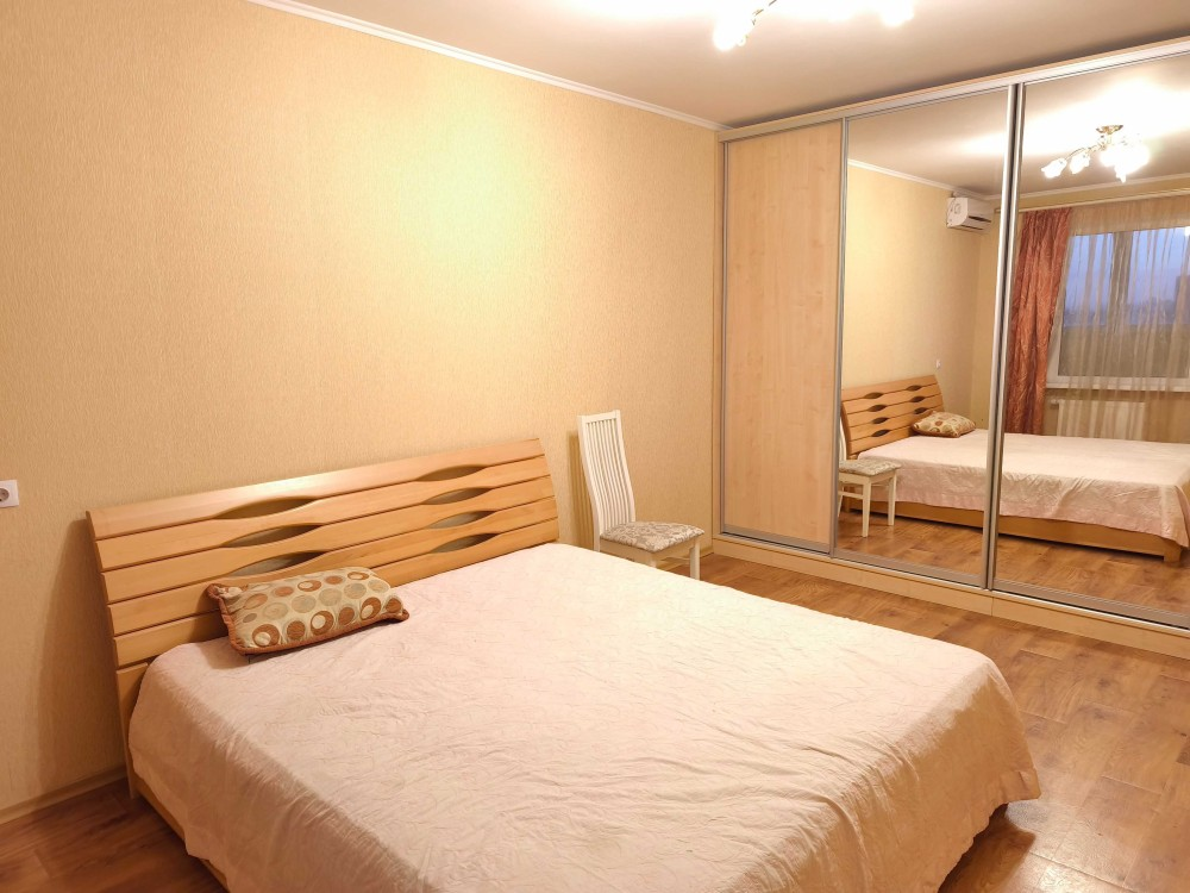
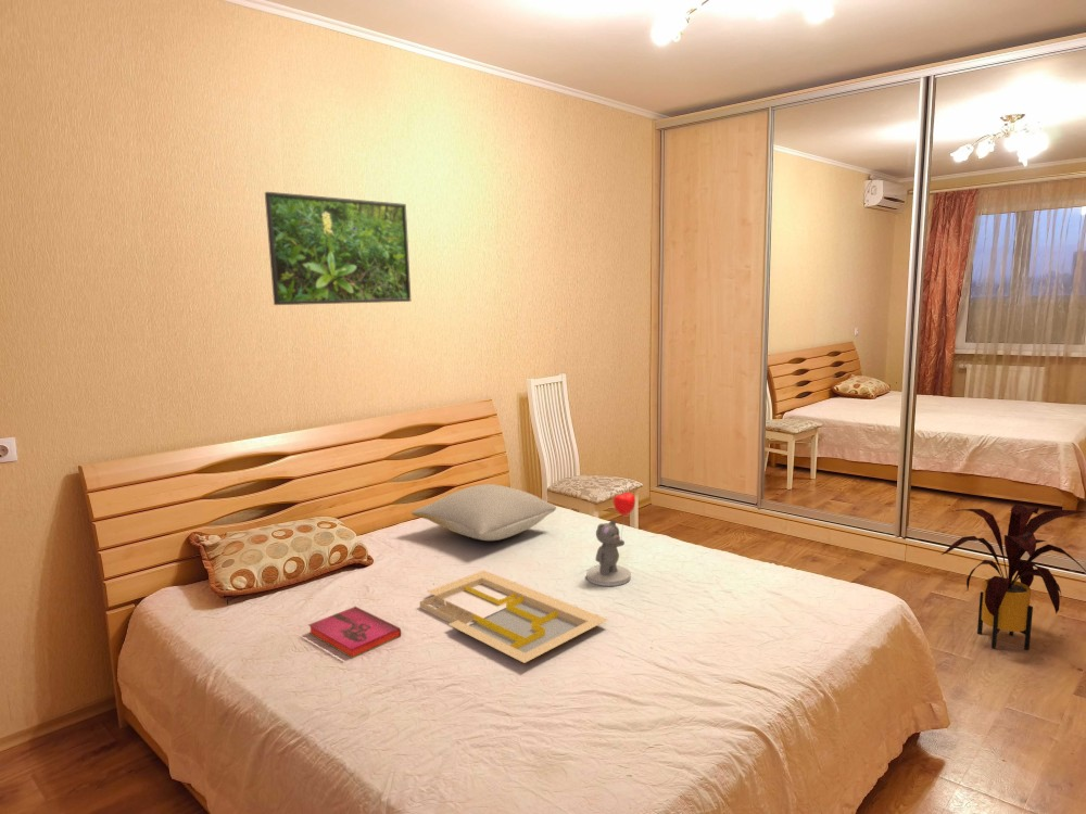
+ pillow [411,483,557,542]
+ house plant [940,503,1086,651]
+ serving tray [418,569,608,664]
+ teddy bear [585,492,636,587]
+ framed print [264,191,412,306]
+ hardback book [307,606,402,660]
